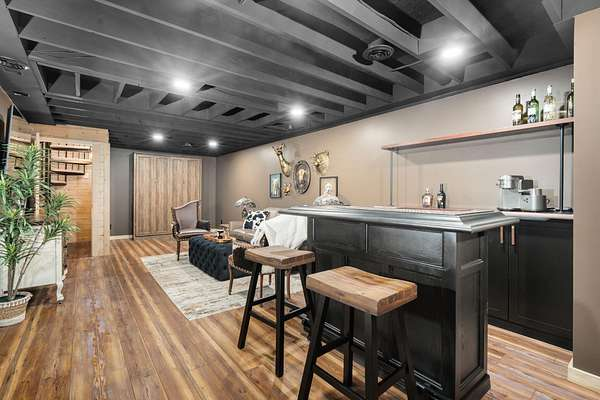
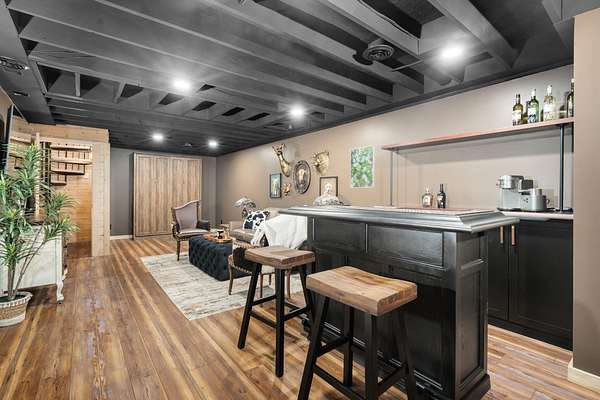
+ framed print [349,144,376,189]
